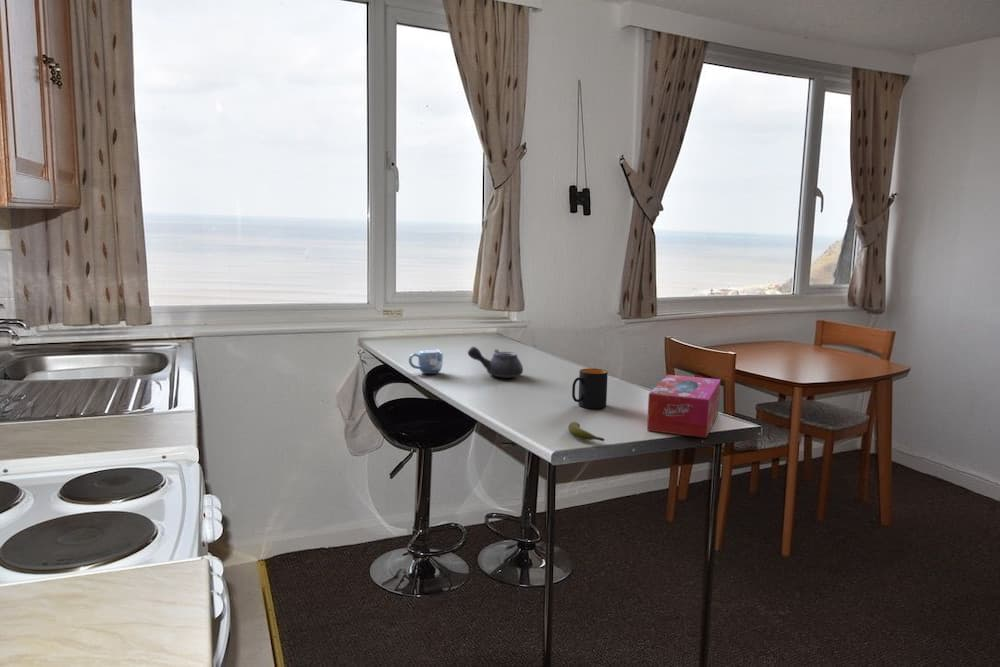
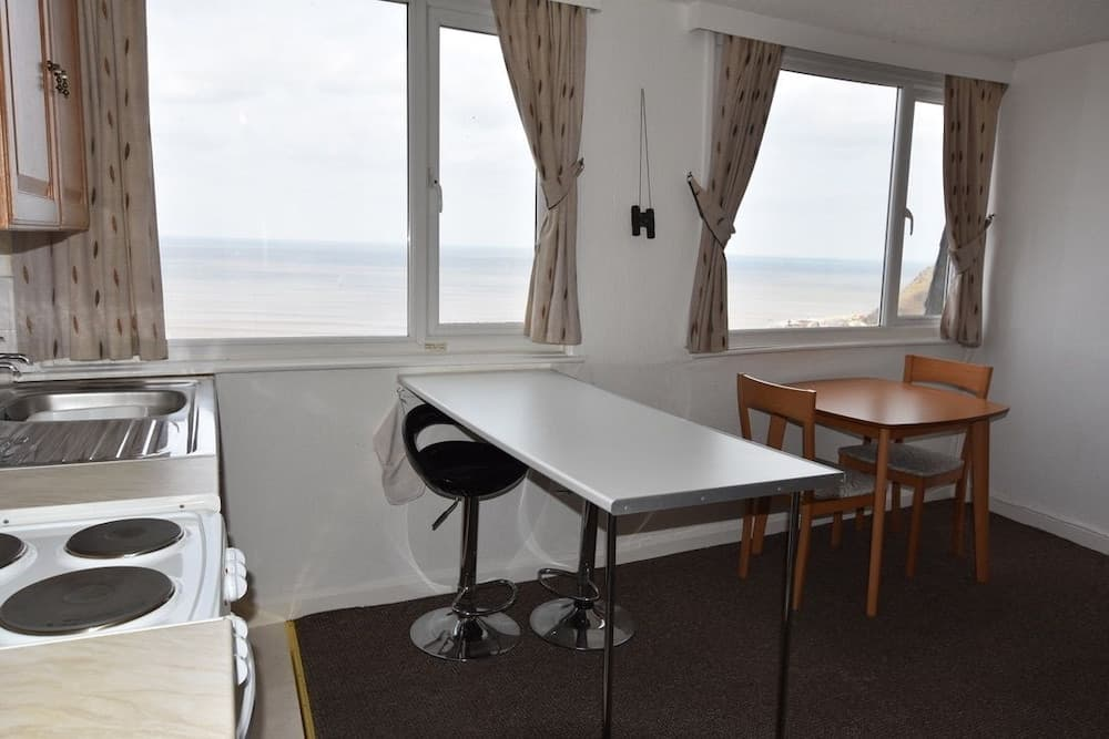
- tissue box [646,374,721,439]
- mug [571,368,609,410]
- banana [567,421,606,442]
- mug [407,348,444,375]
- teapot [467,346,524,378]
